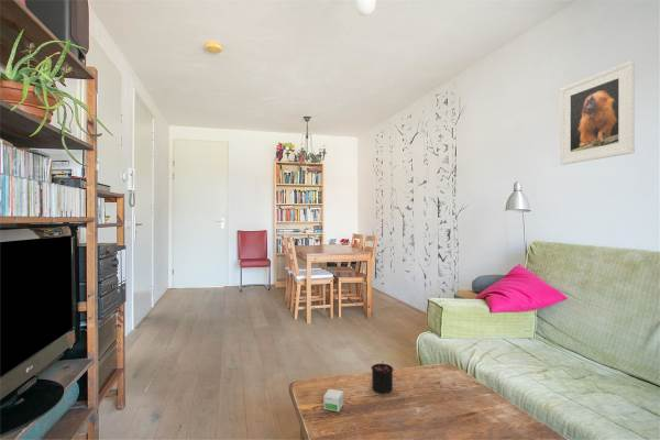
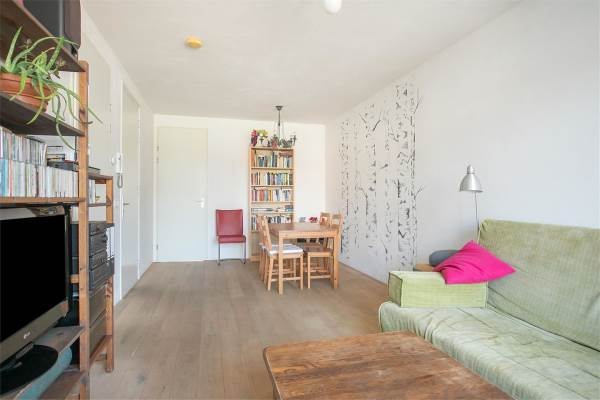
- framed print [559,59,636,166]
- candle [371,360,395,395]
- small box [322,388,344,413]
